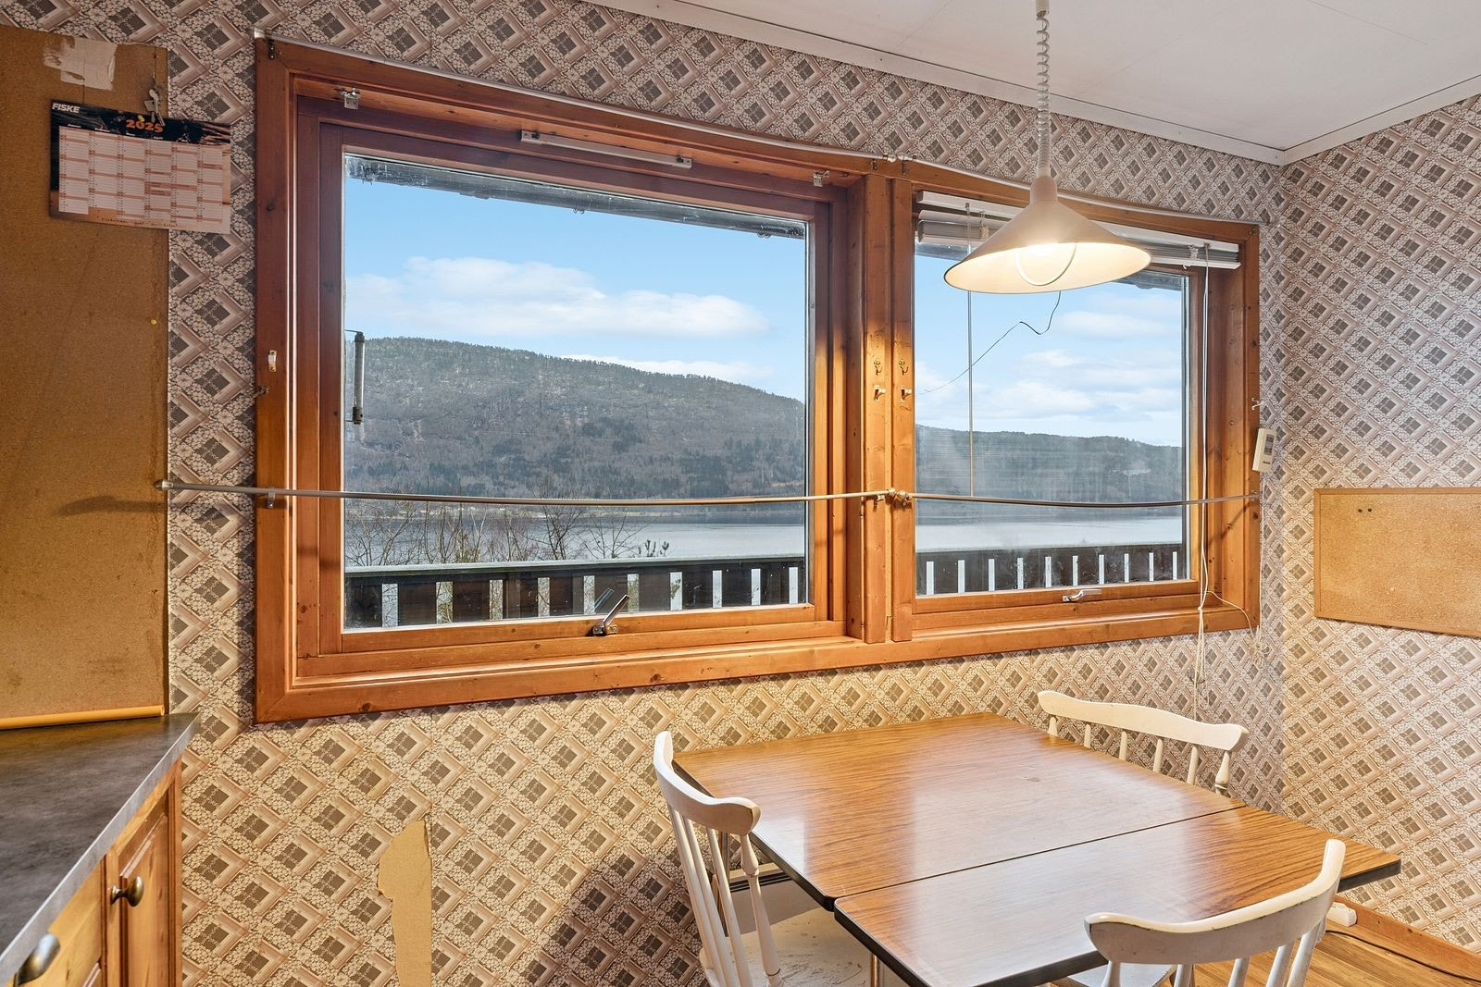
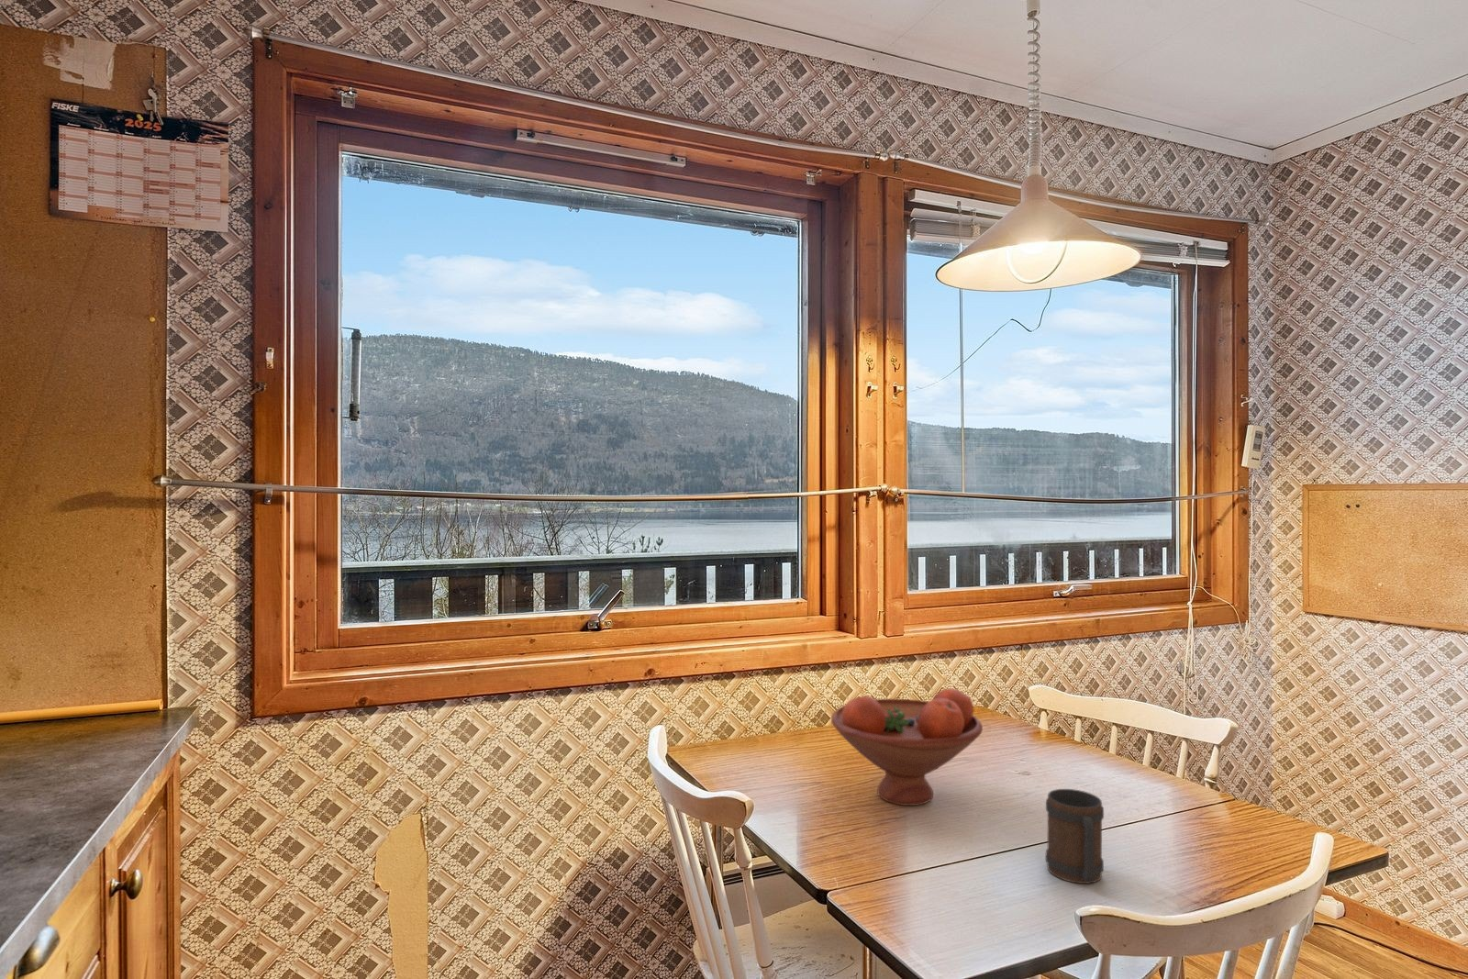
+ fruit bowl [830,687,983,806]
+ mug [1045,788,1104,885]
